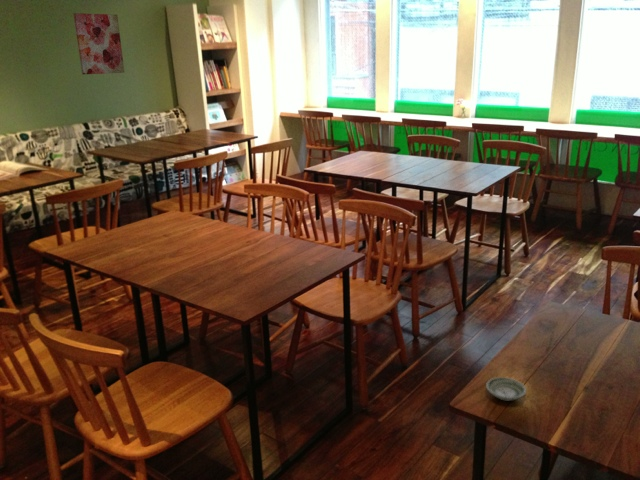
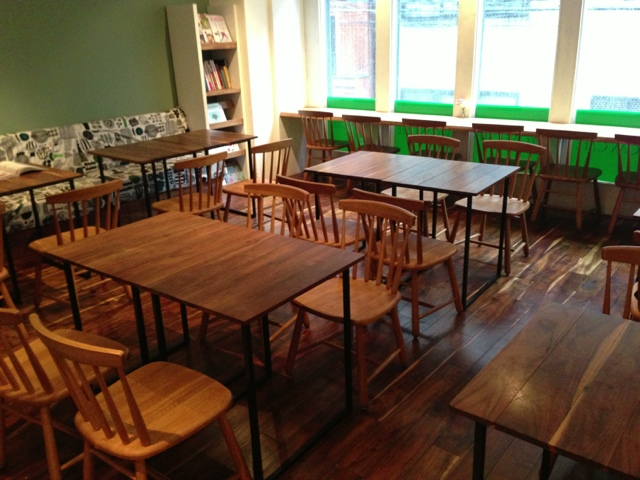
- wall art [72,12,125,75]
- saucer [485,376,527,402]
